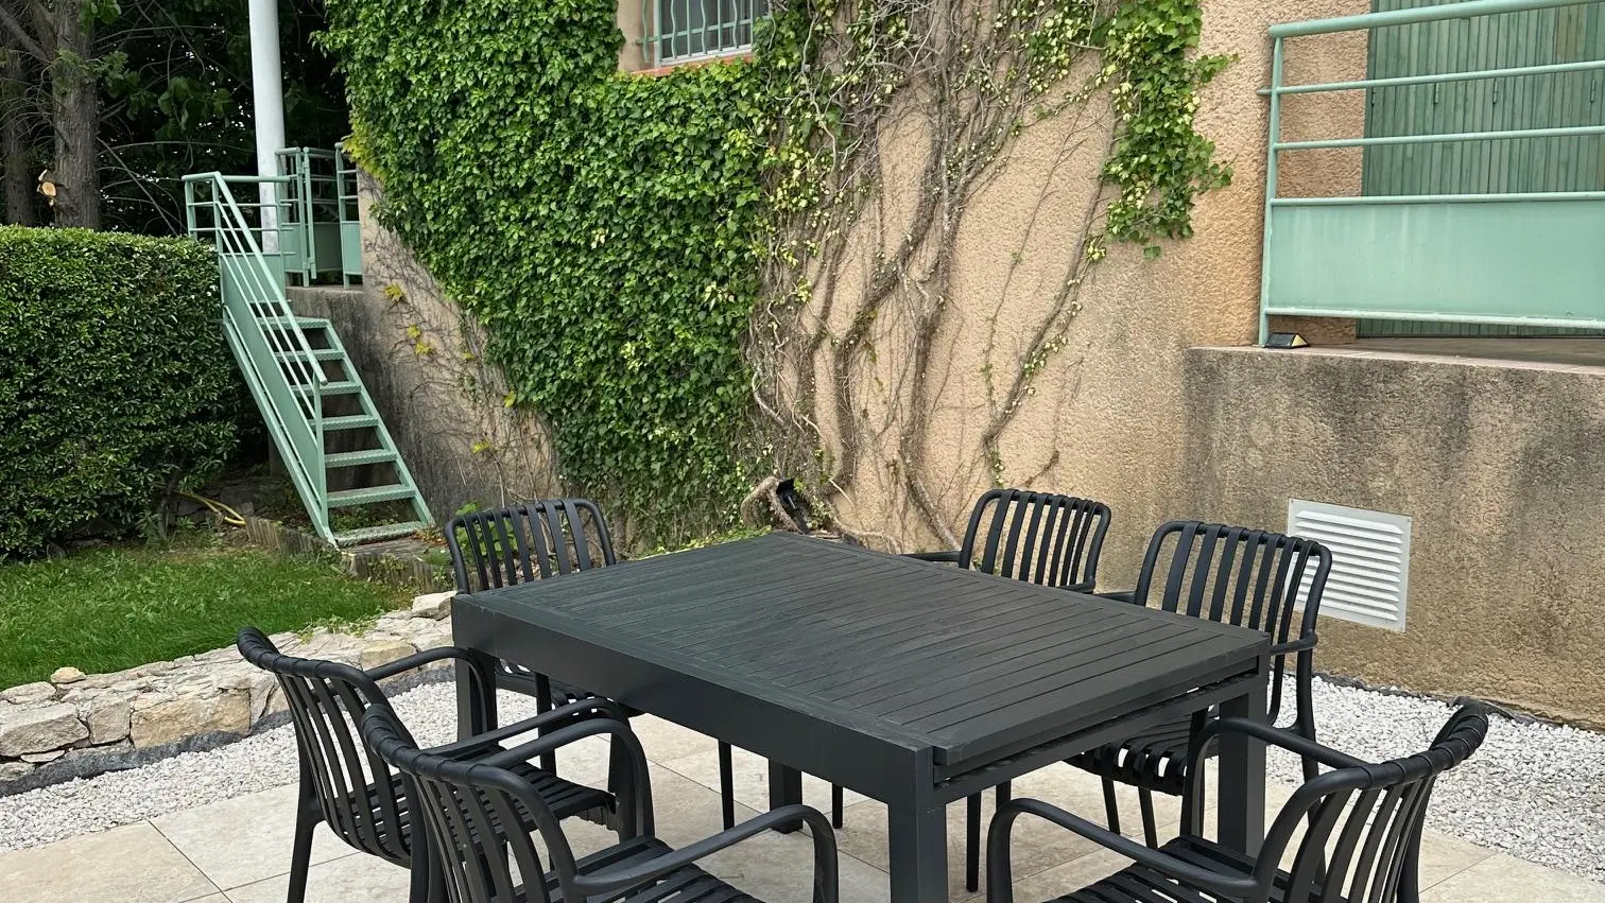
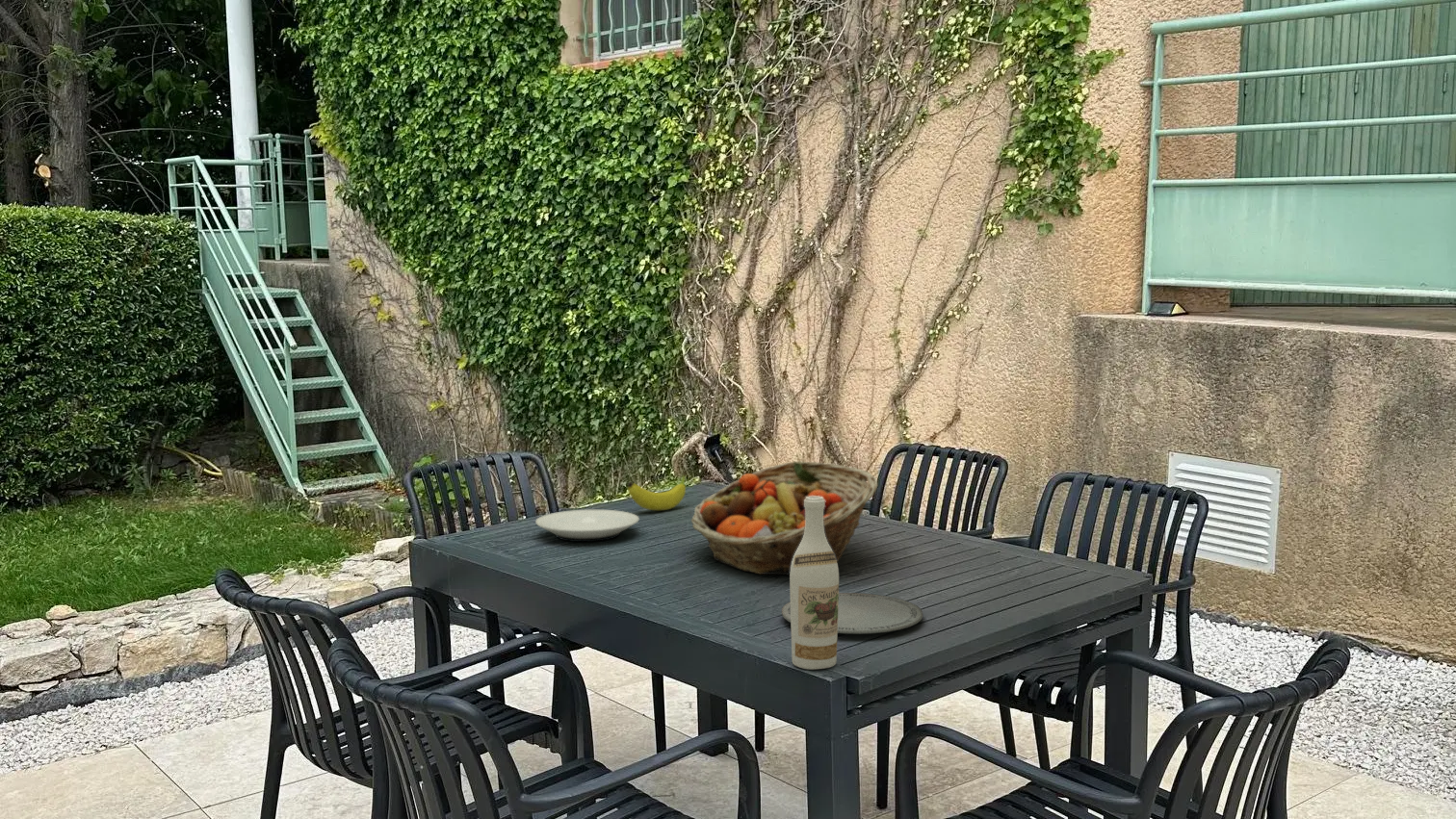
+ fruit basket [690,460,878,576]
+ wine bottle [789,496,840,671]
+ fruit [627,471,688,511]
+ plate [534,509,640,543]
+ plate [781,592,923,635]
